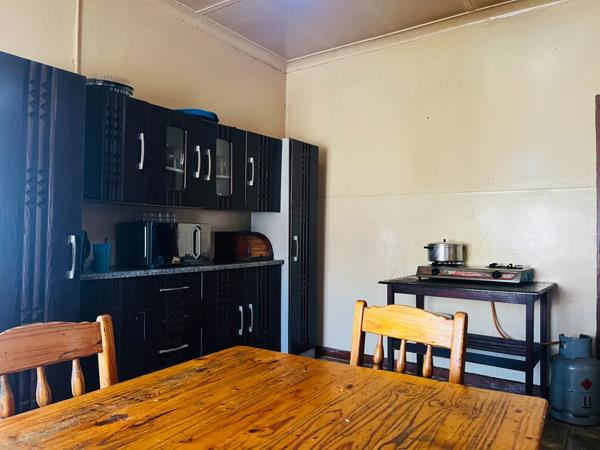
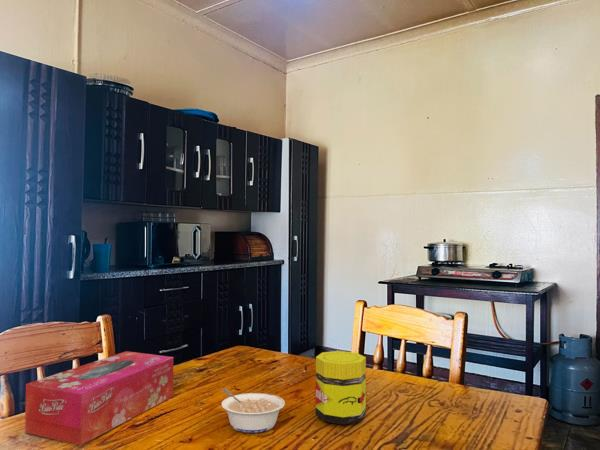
+ legume [220,387,286,434]
+ jar [314,350,367,425]
+ tissue box [24,350,174,446]
